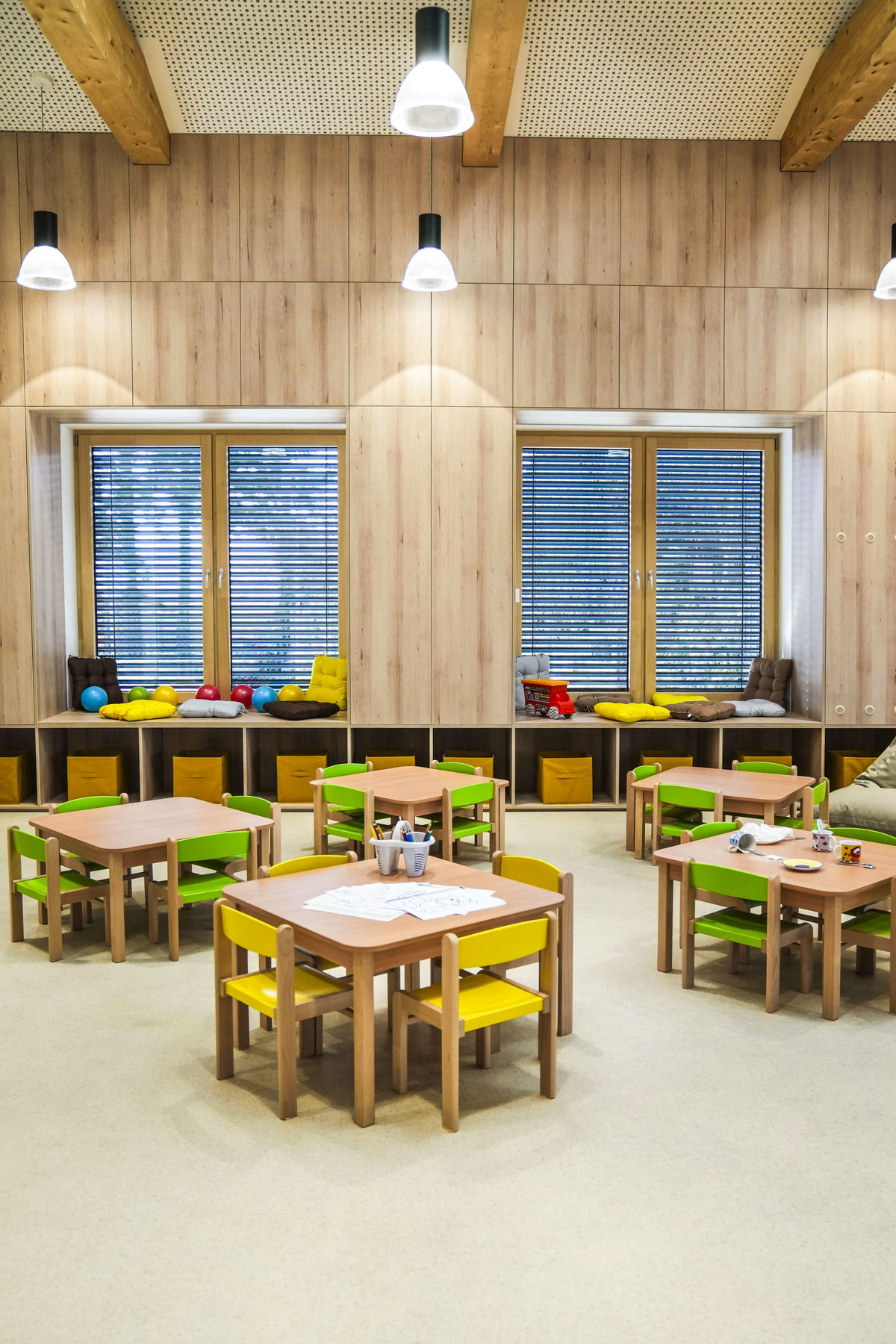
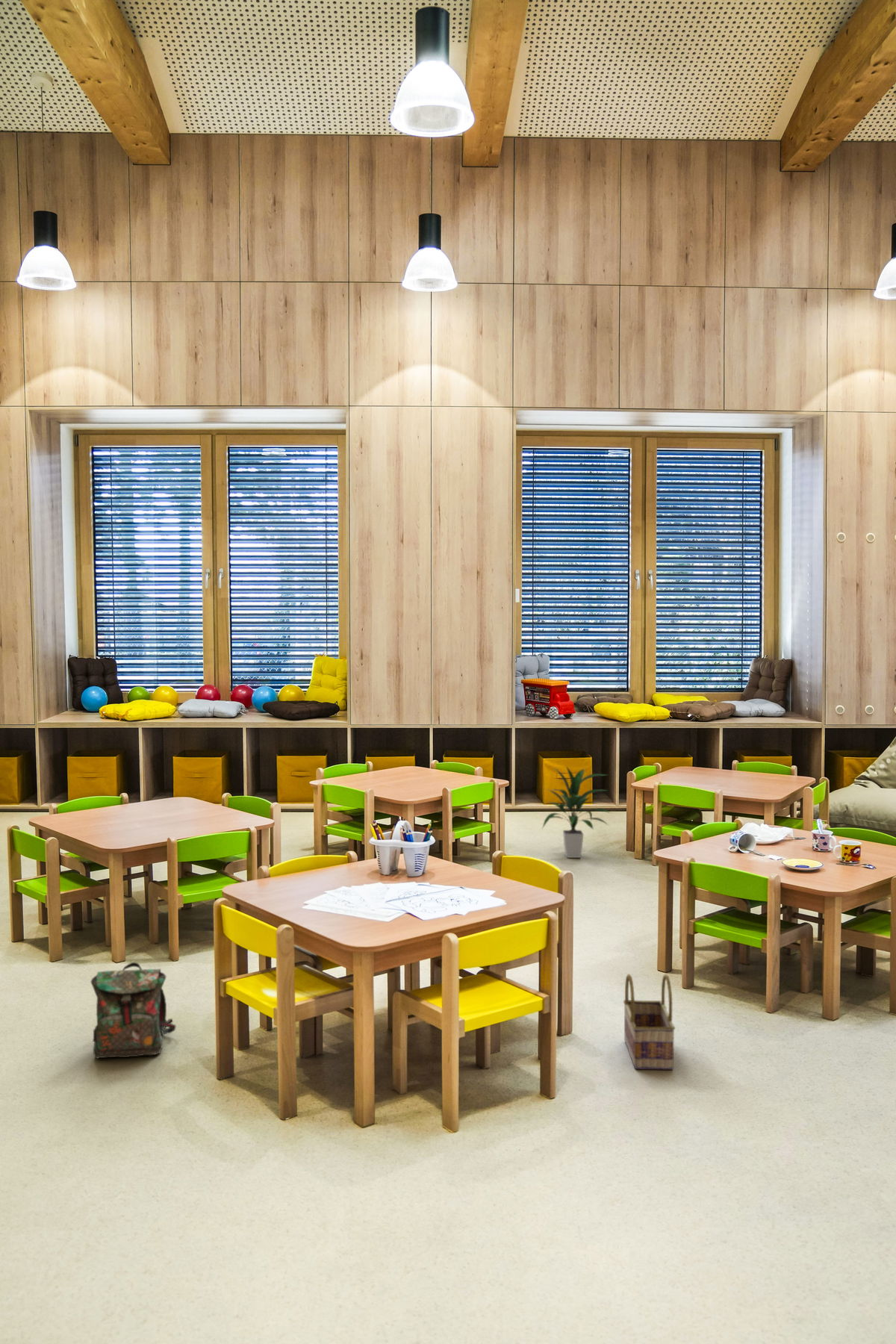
+ basket [623,973,676,1070]
+ backpack [90,962,176,1060]
+ indoor plant [541,765,612,859]
